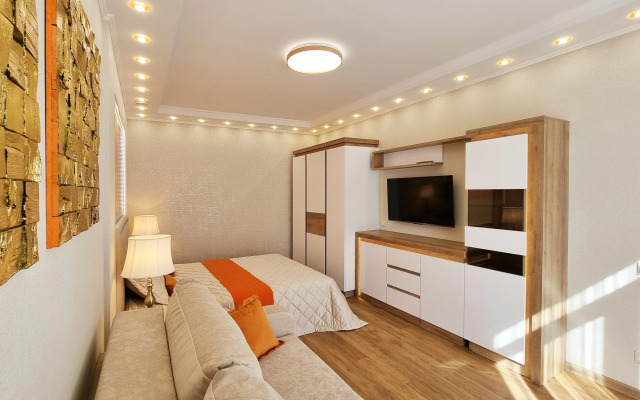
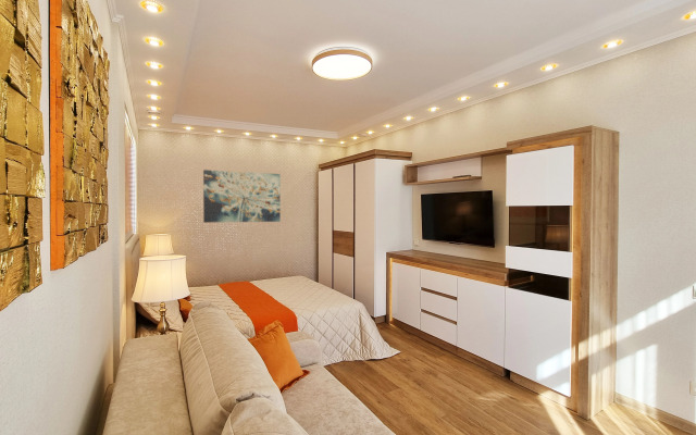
+ wall art [202,169,282,224]
